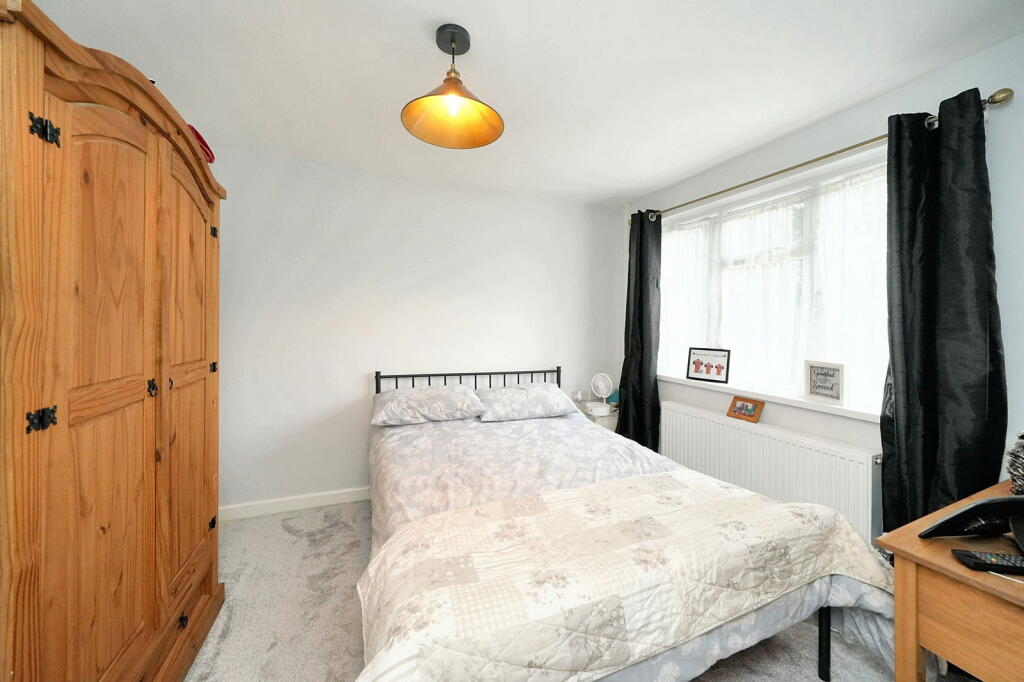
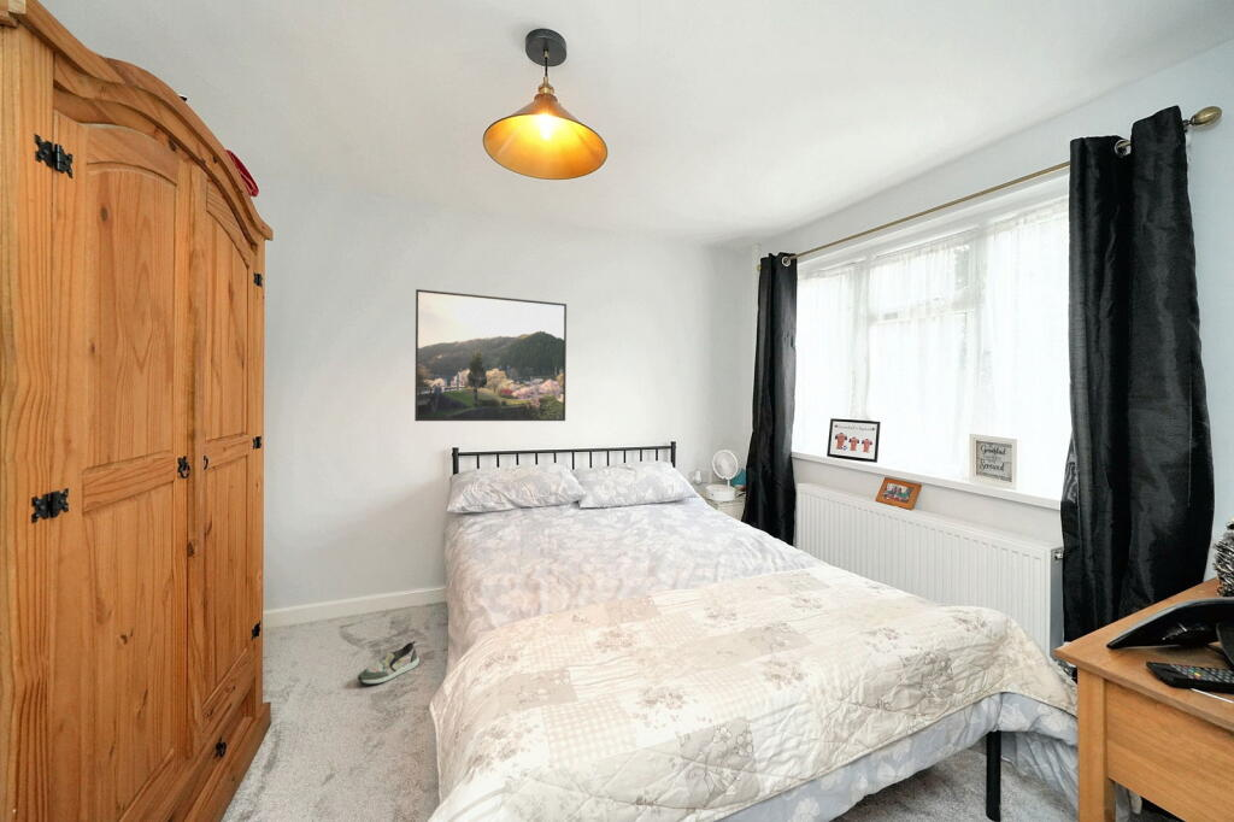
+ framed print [413,288,568,422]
+ shoe [357,640,421,686]
